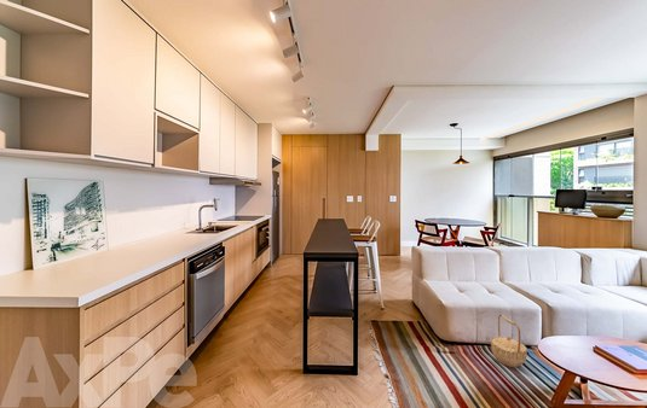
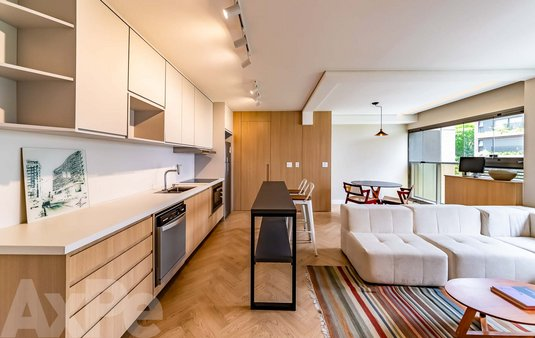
- basket [490,313,528,368]
